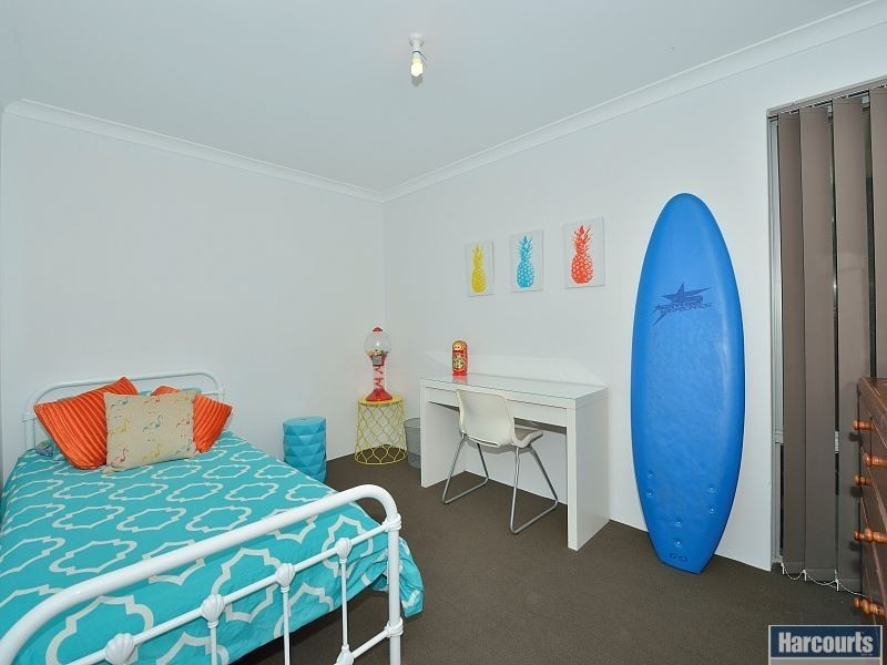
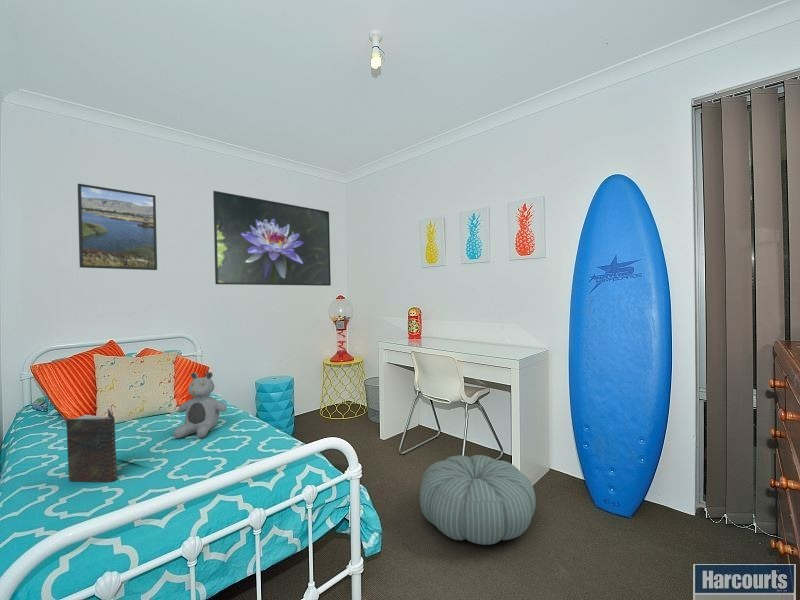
+ pouf [419,454,537,546]
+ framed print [77,183,158,271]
+ book [65,408,118,483]
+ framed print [212,190,332,287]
+ teddy bear [172,371,228,439]
